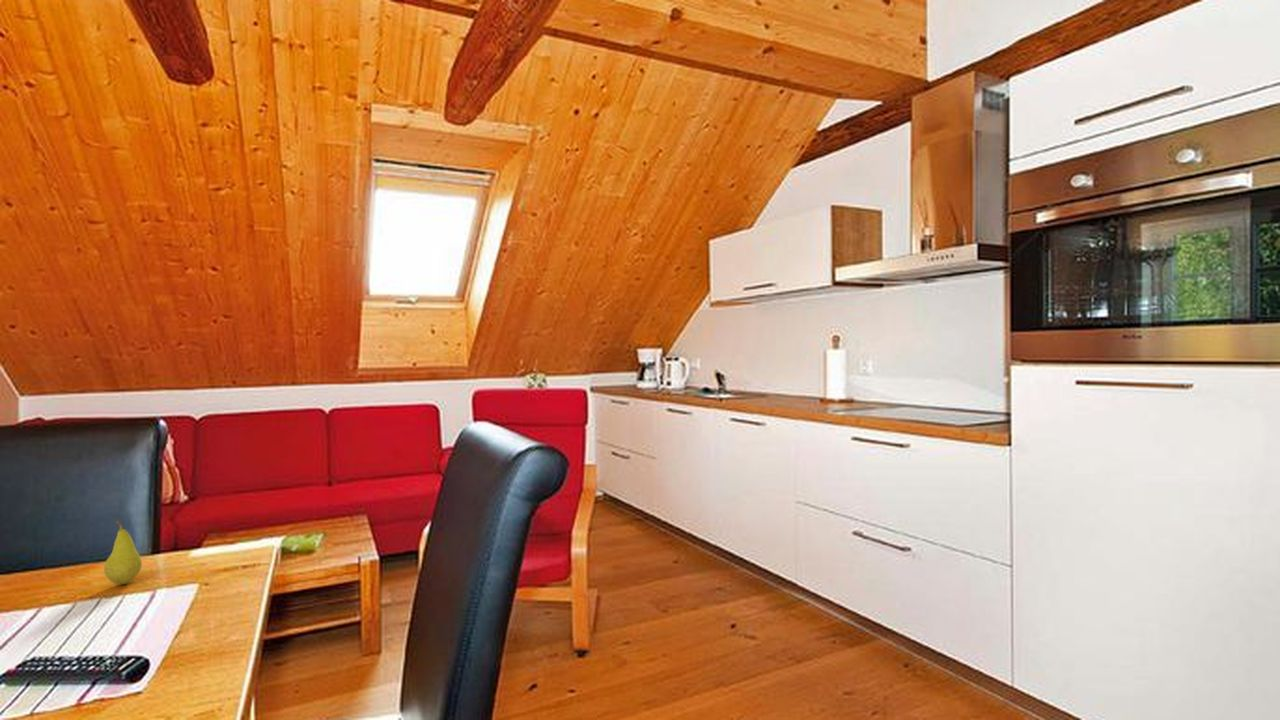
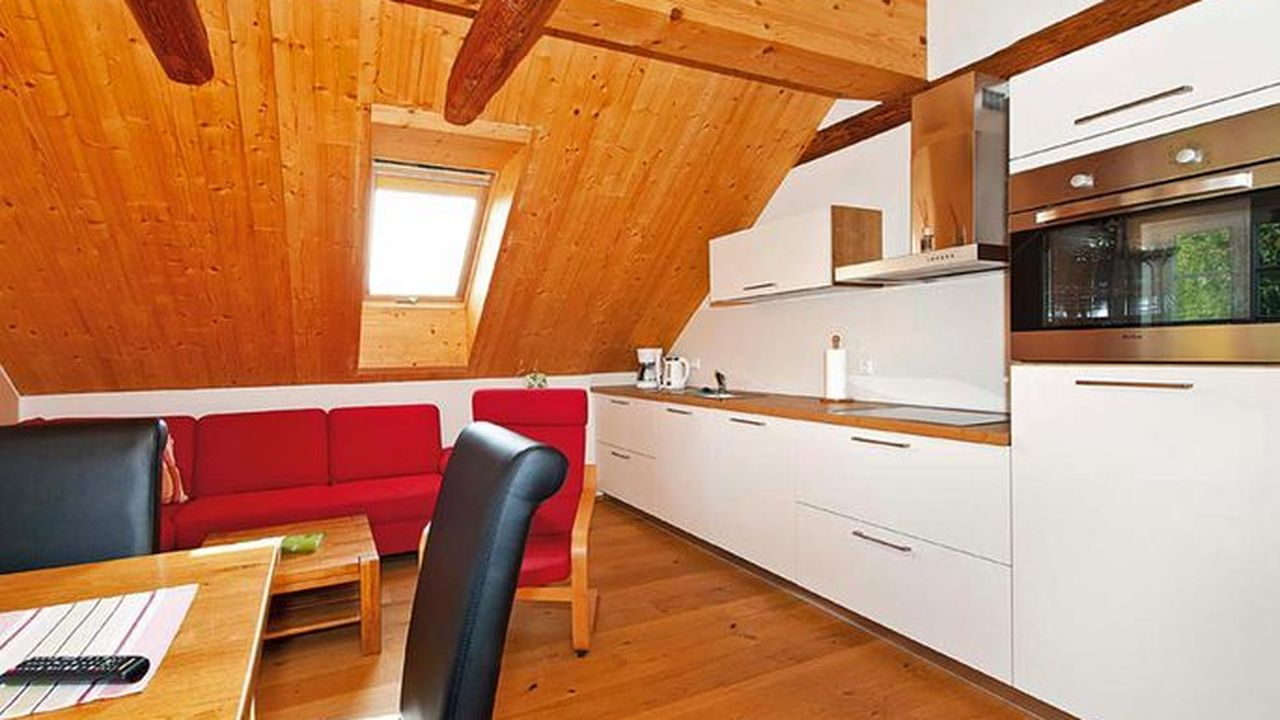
- fruit [103,519,143,585]
